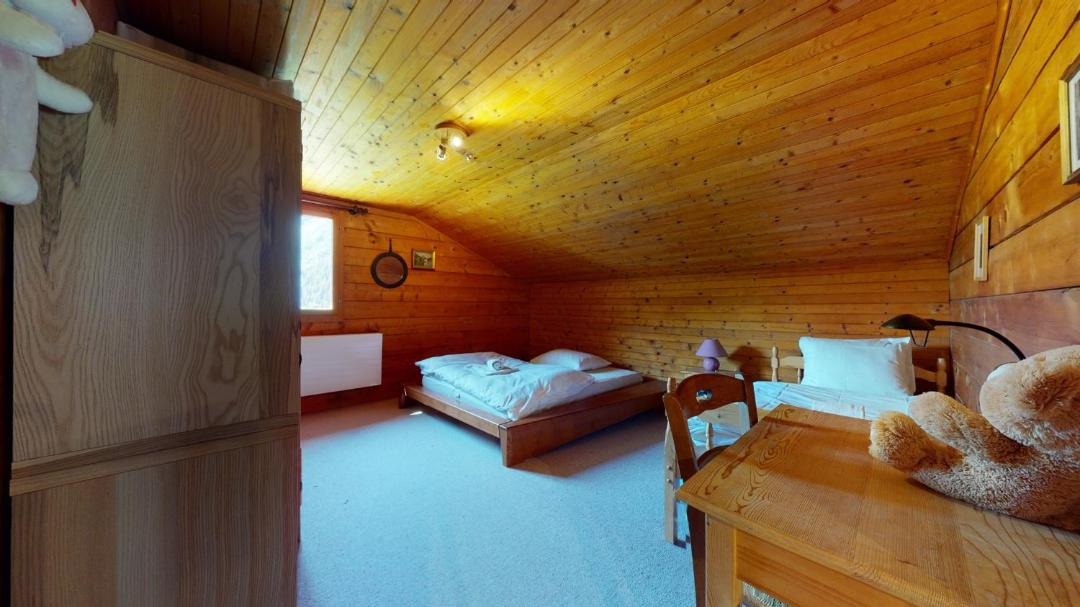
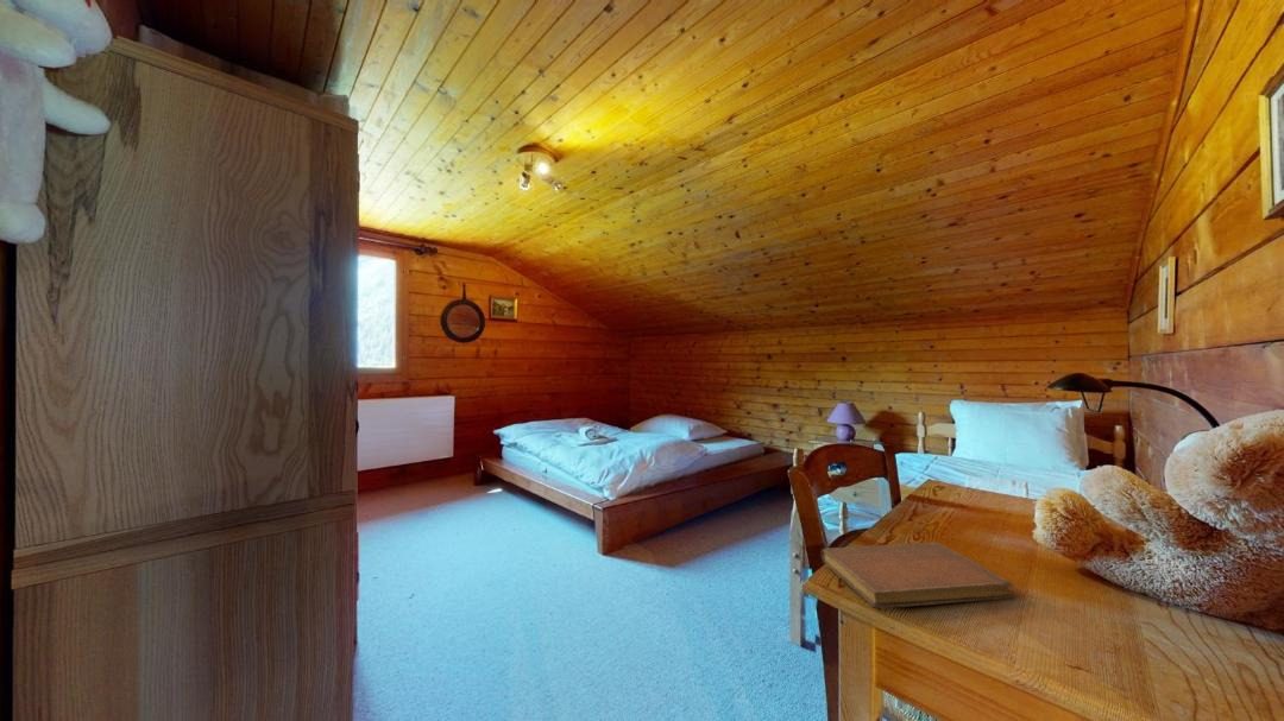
+ notebook [820,542,1014,609]
